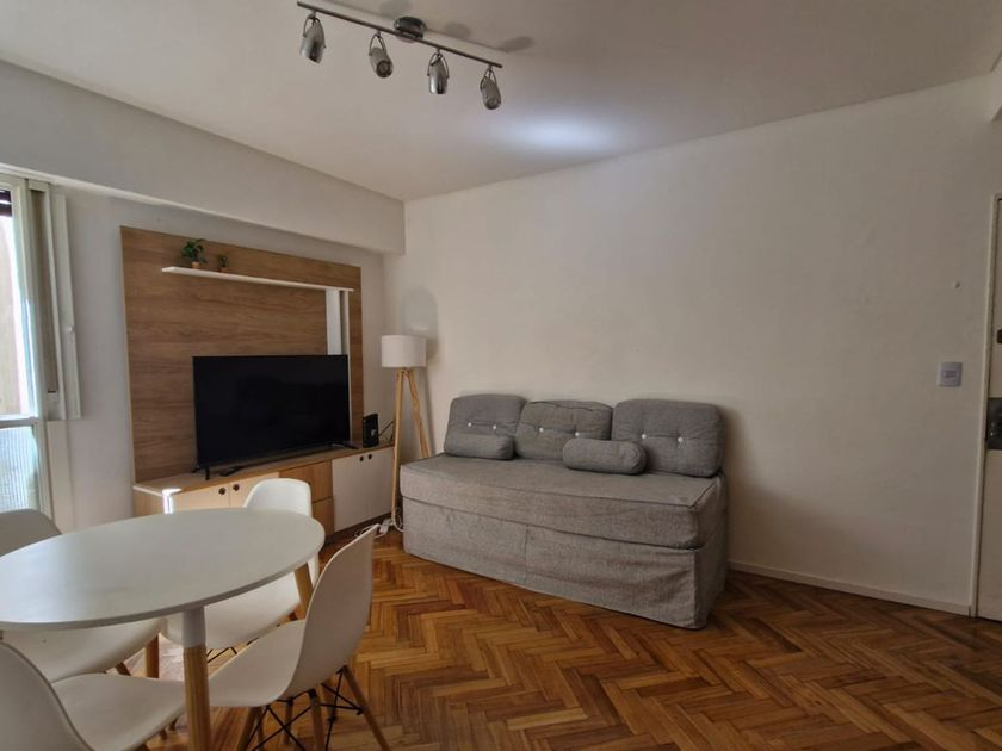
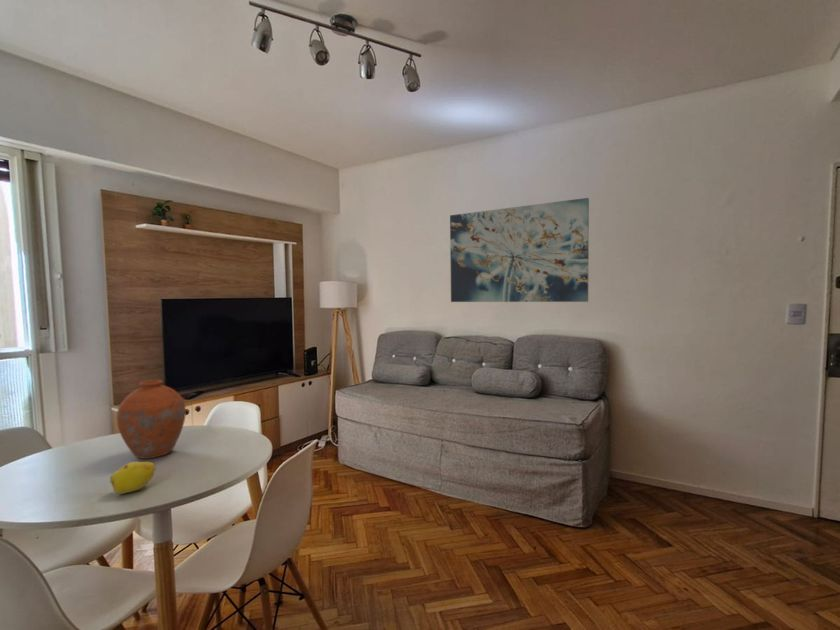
+ wall art [449,197,590,303]
+ vase [116,379,187,460]
+ fruit [109,461,158,495]
